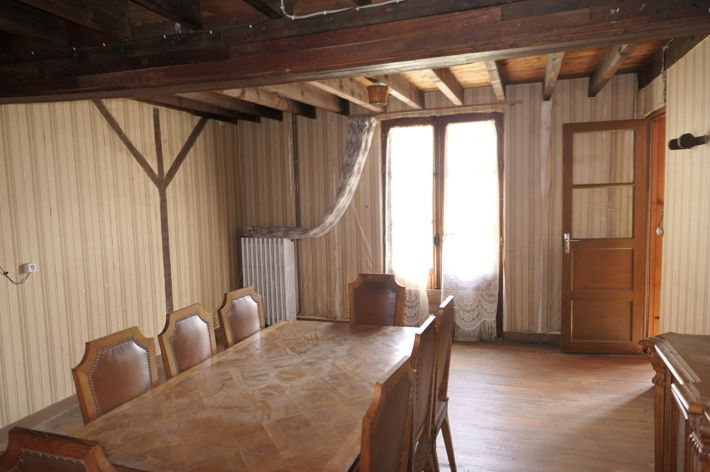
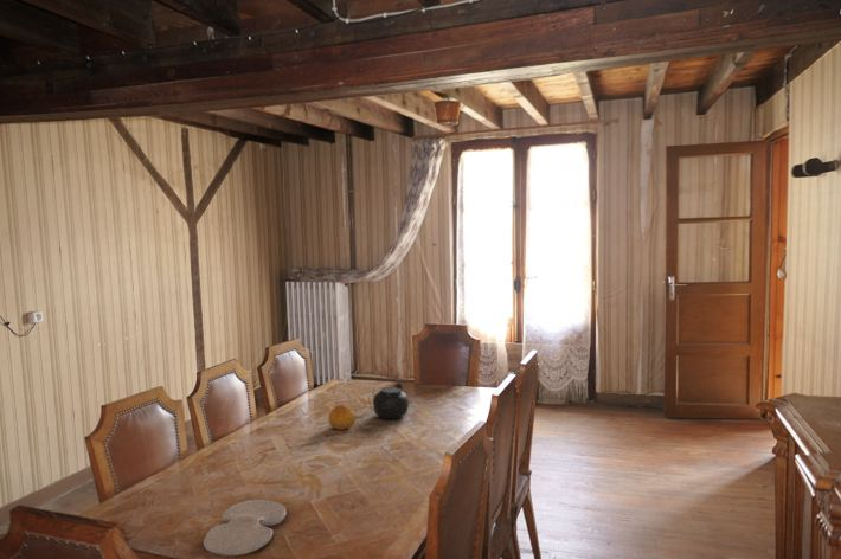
+ paint palette [203,499,287,557]
+ teapot [371,383,410,420]
+ fruit [327,404,357,431]
